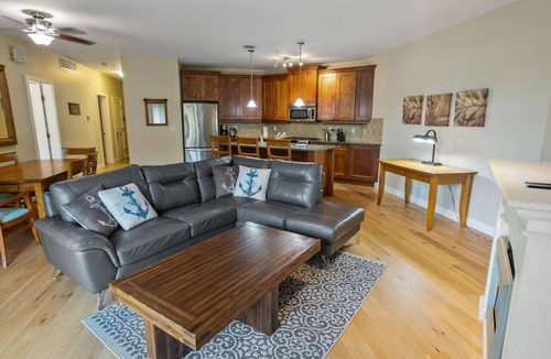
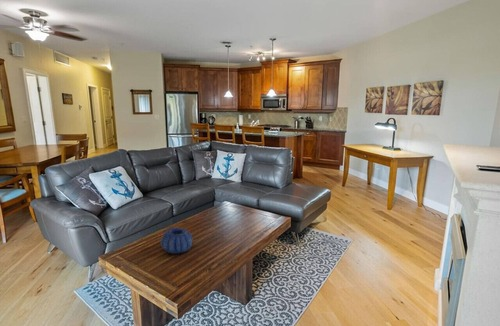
+ decorative bowl [160,227,194,255]
